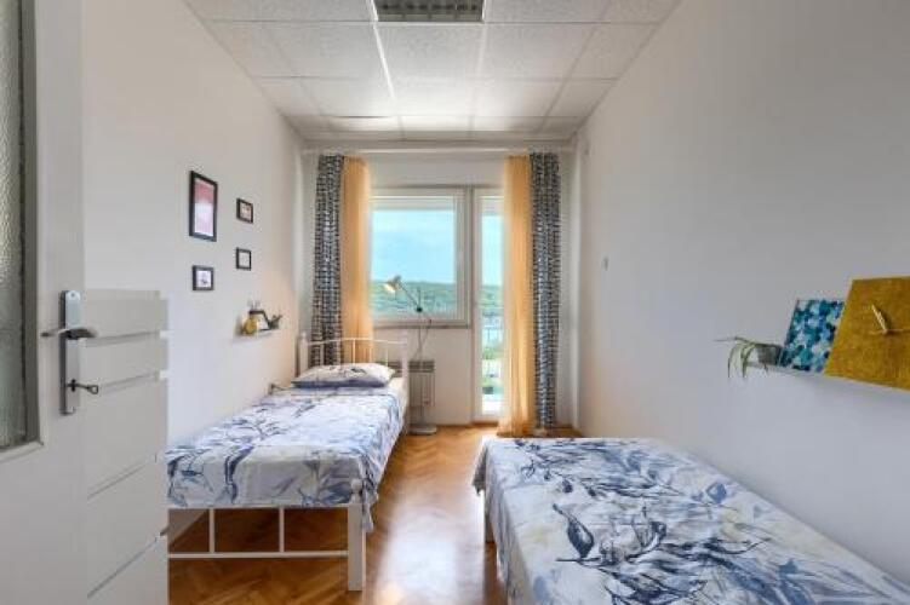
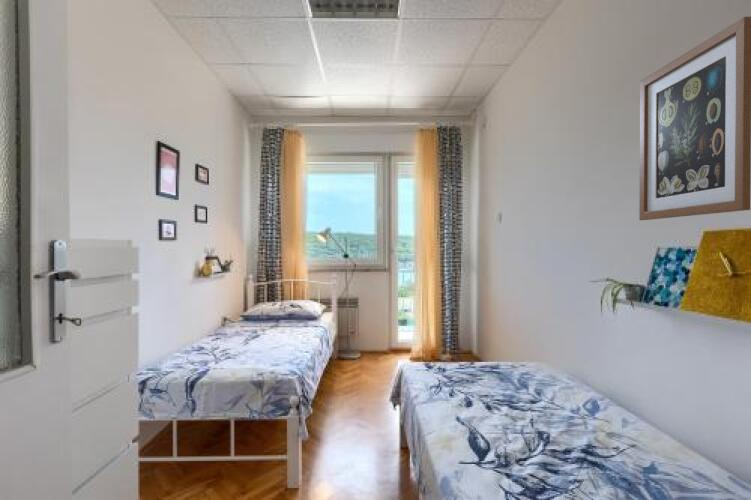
+ wall art [638,16,751,221]
